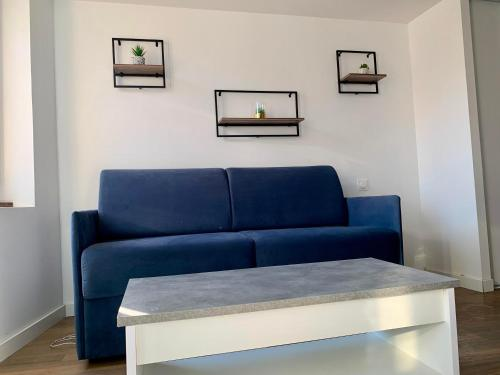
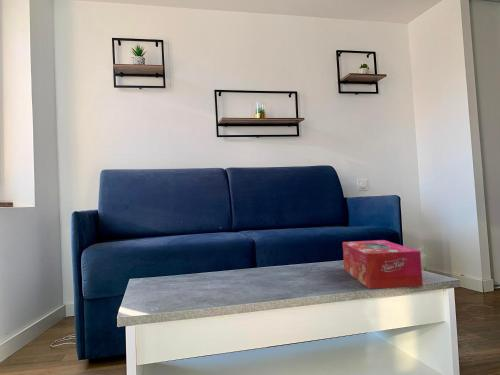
+ tissue box [342,239,424,290]
